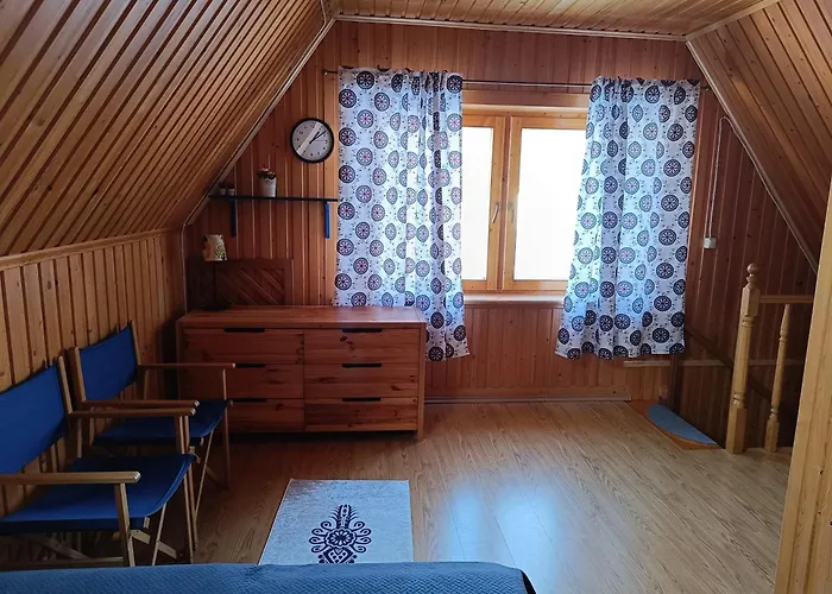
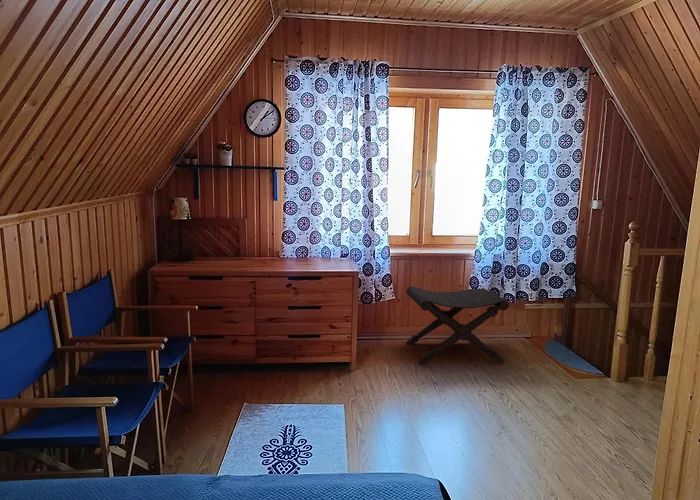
+ footstool [405,285,510,365]
